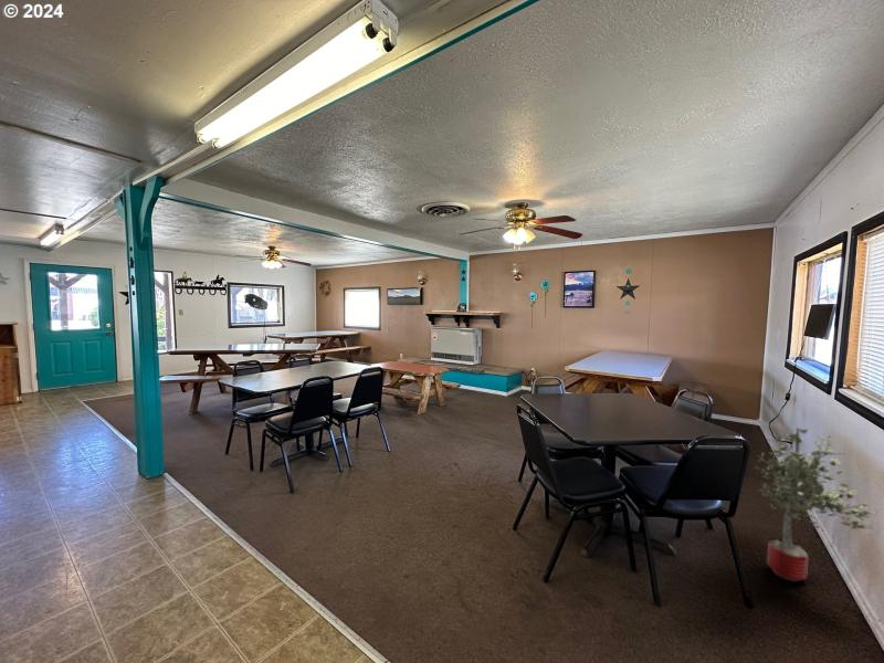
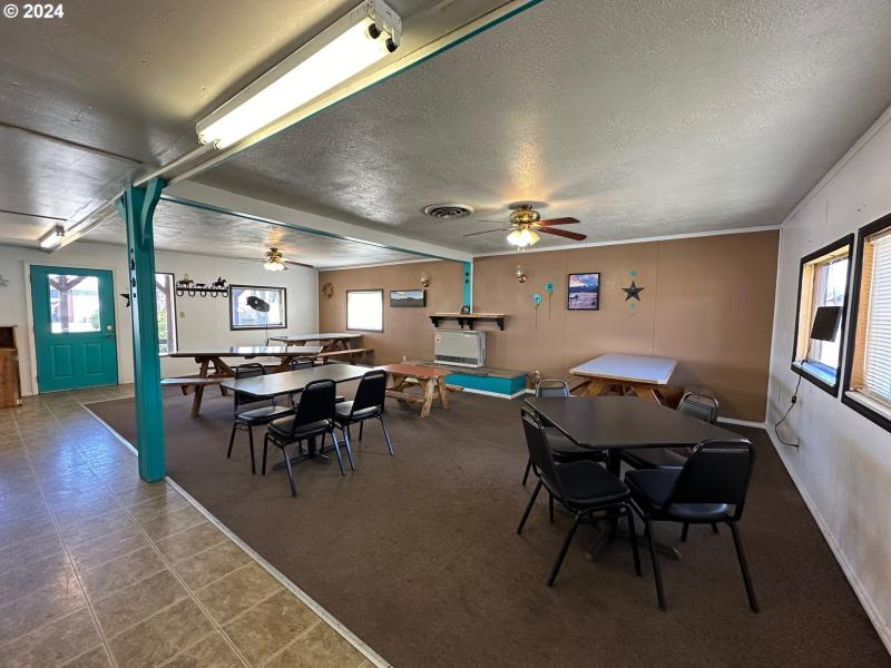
- potted tree [755,427,878,582]
